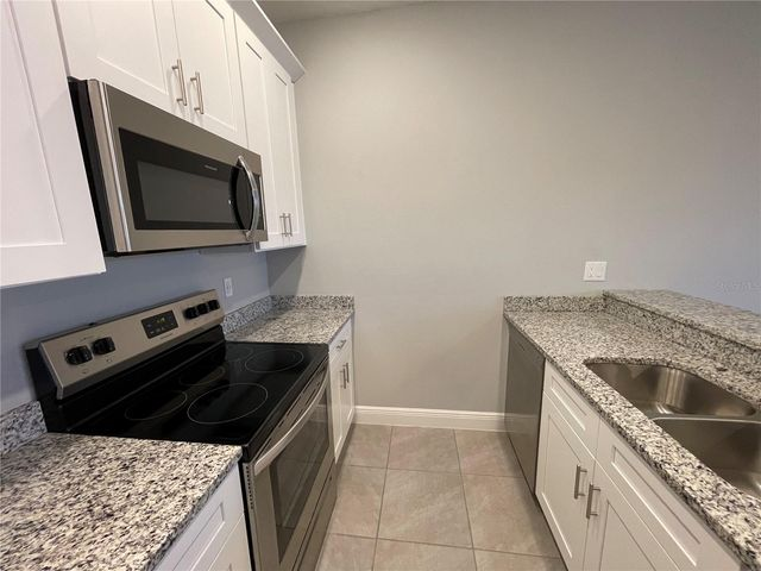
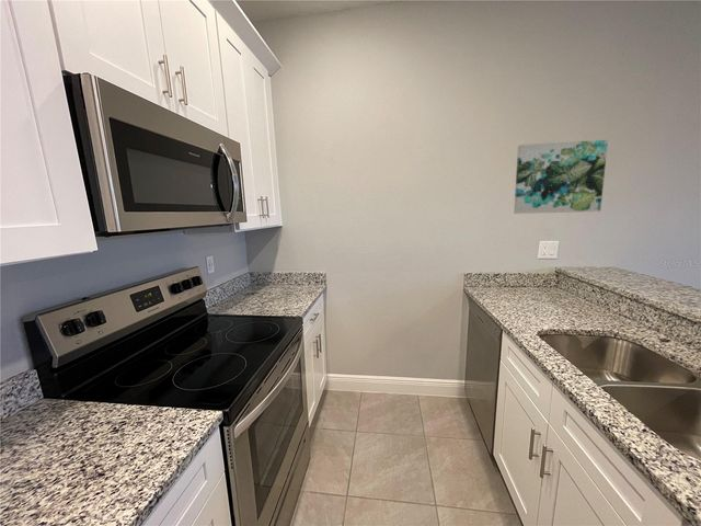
+ wall art [513,139,609,215]
